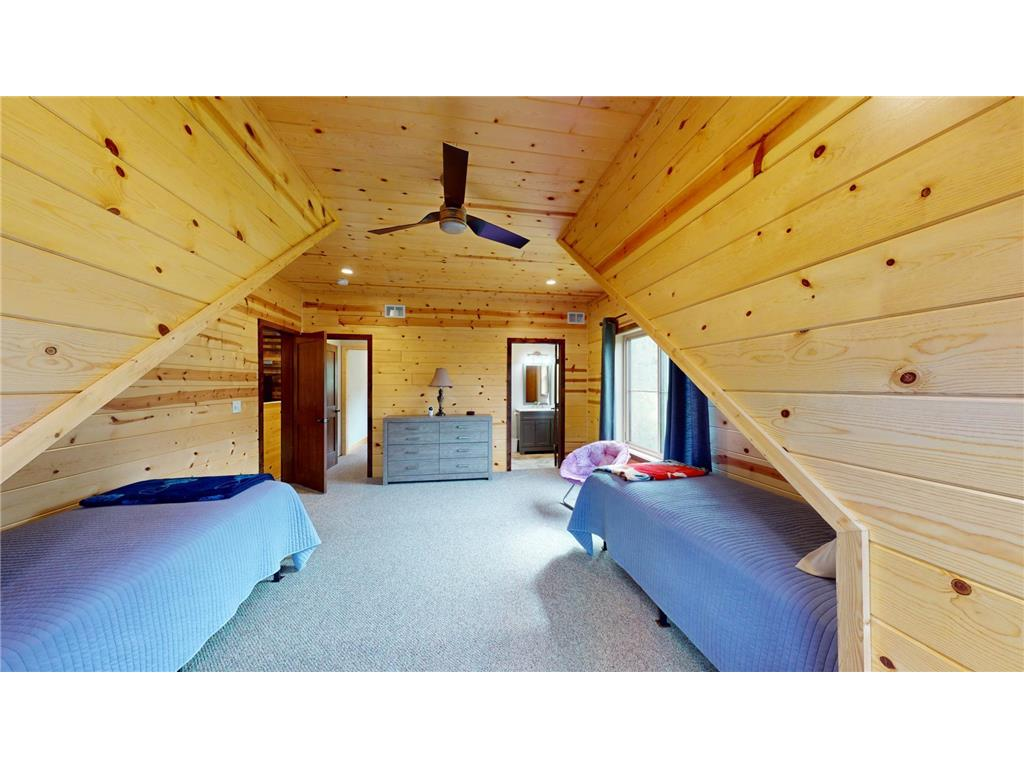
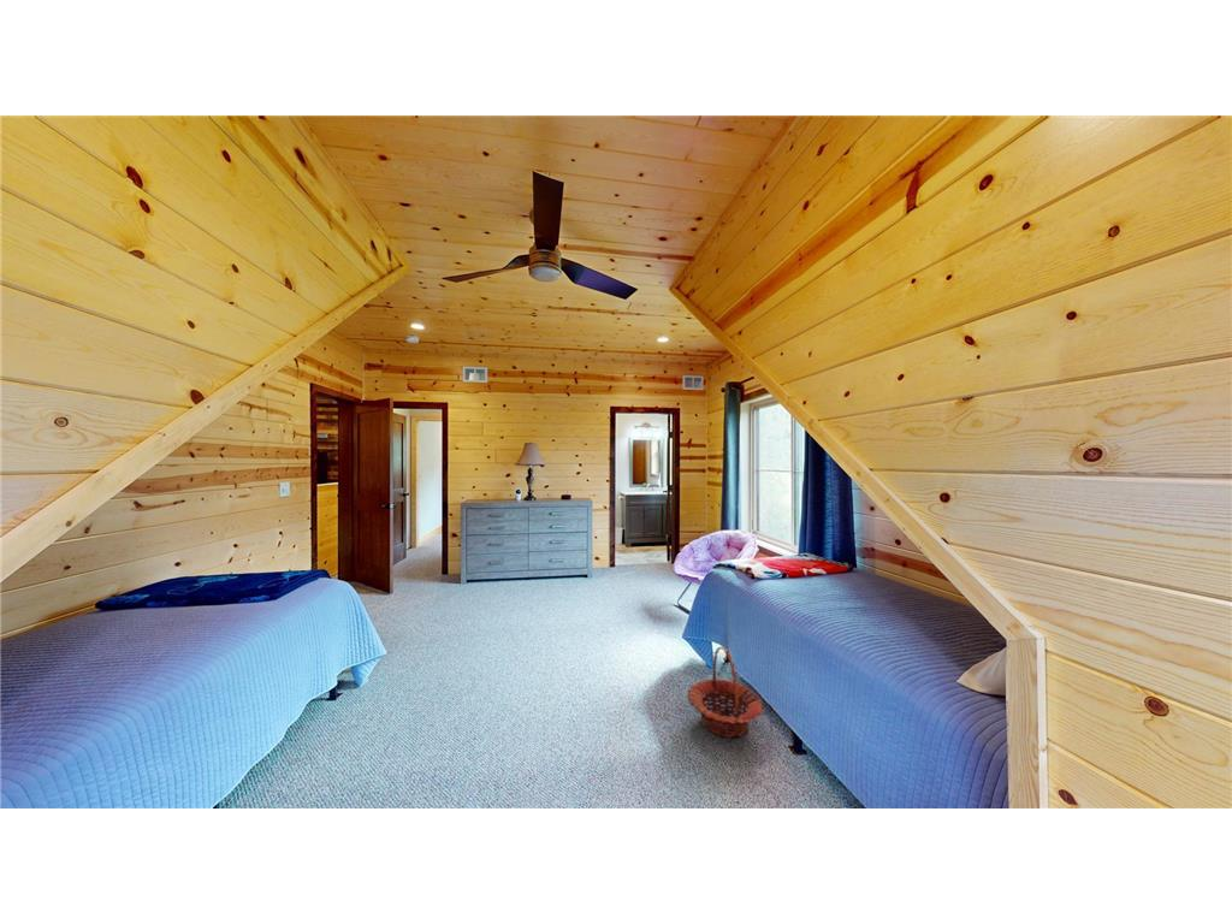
+ basket [686,645,765,739]
